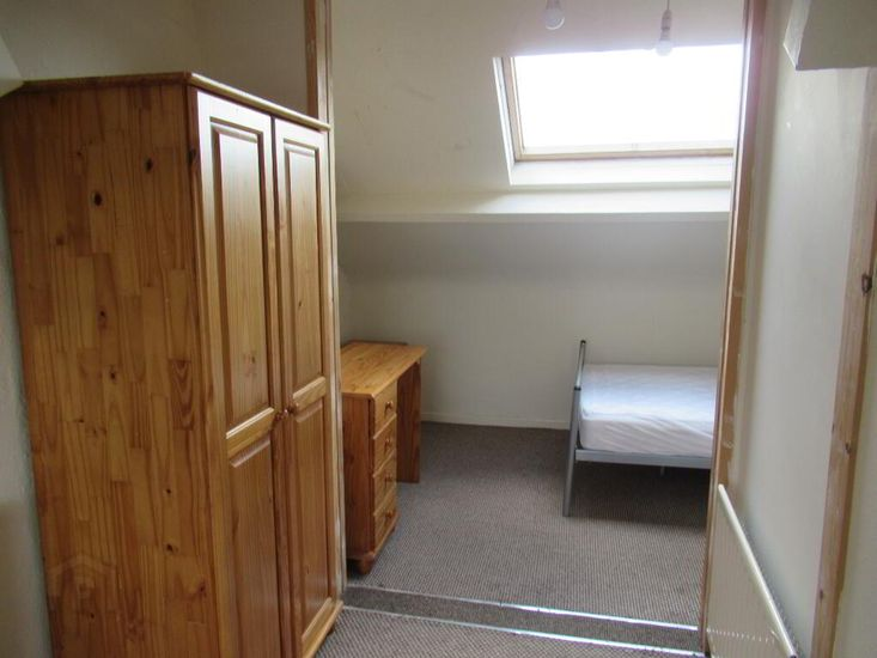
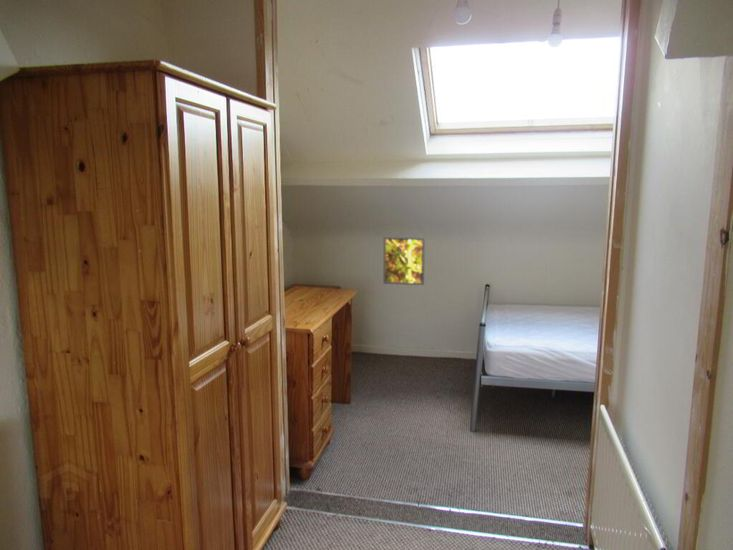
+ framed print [383,236,426,286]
